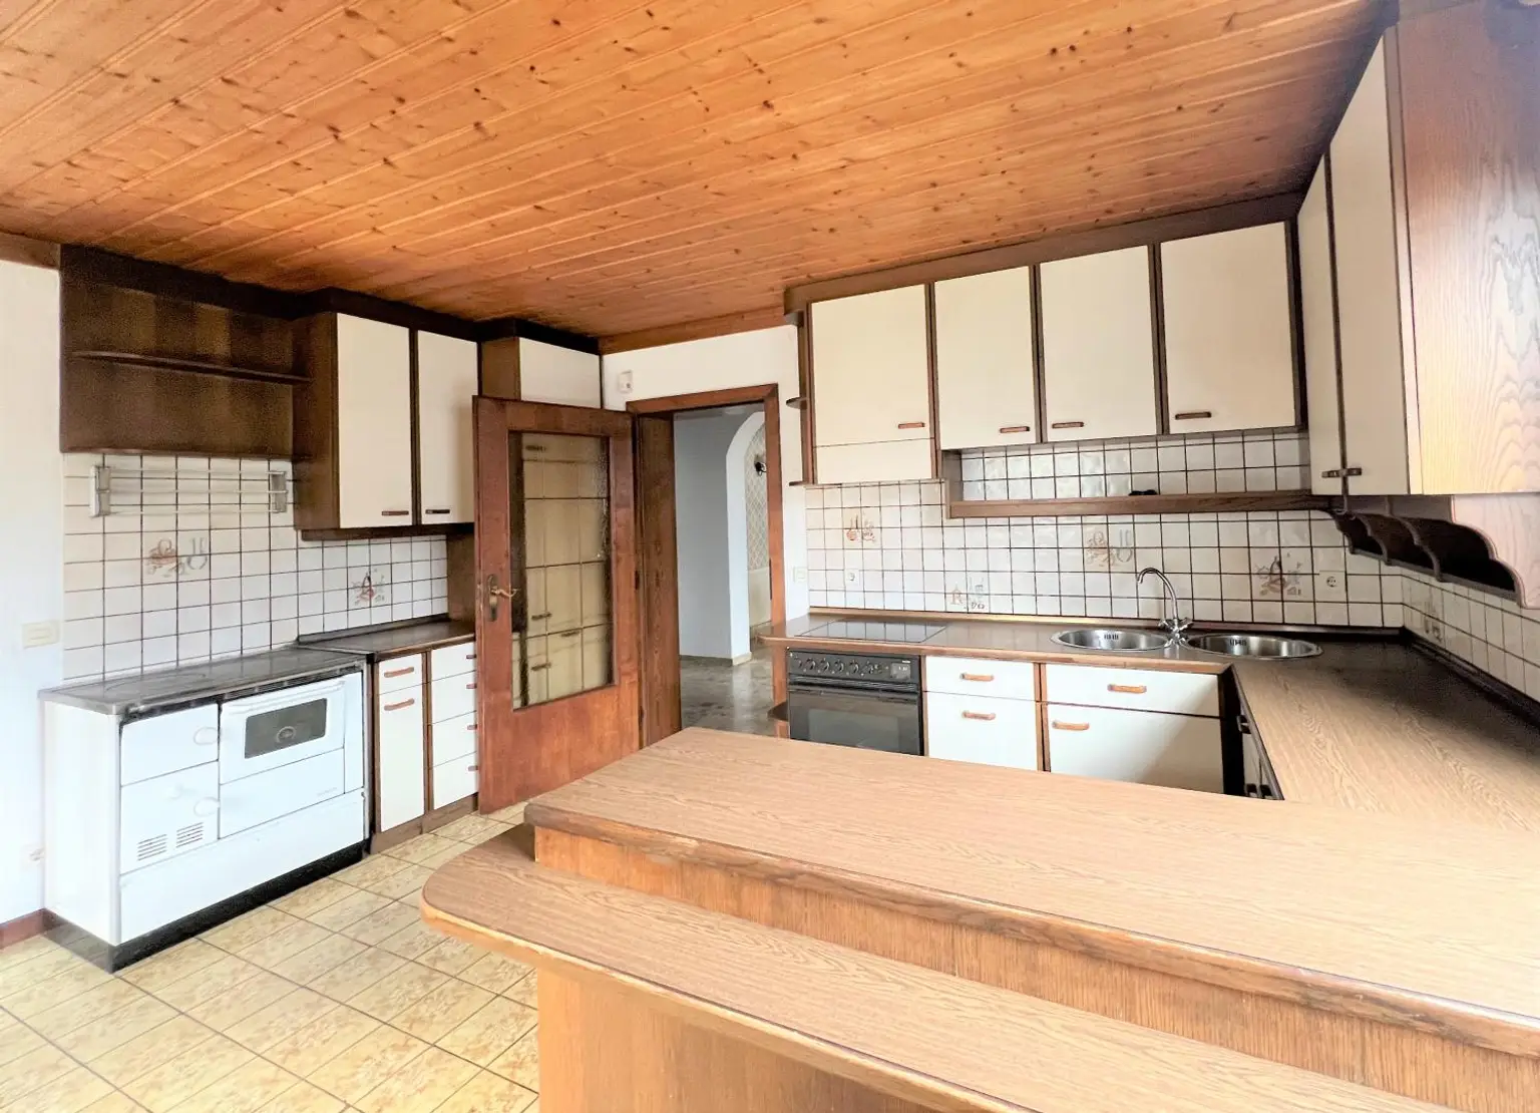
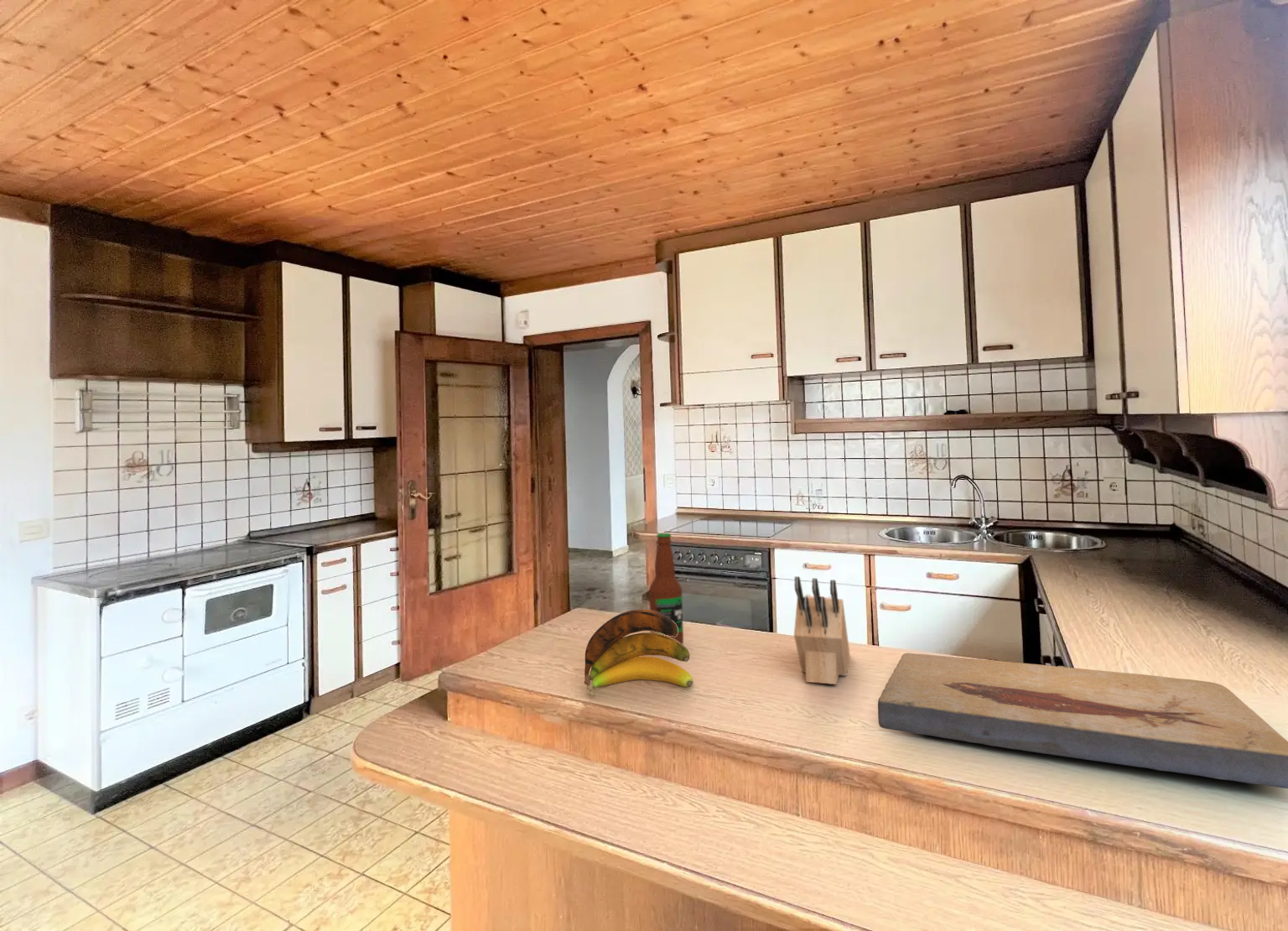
+ fish fossil [877,653,1288,789]
+ knife block [793,575,851,685]
+ banana [584,609,693,697]
+ bottle [648,533,684,645]
